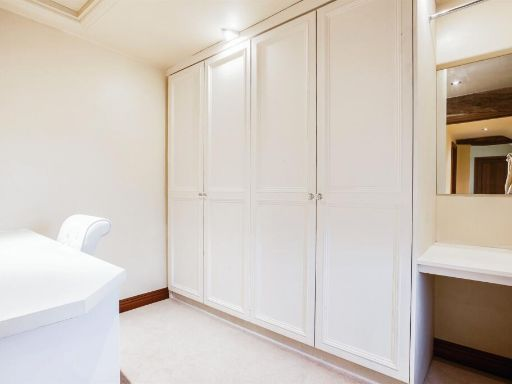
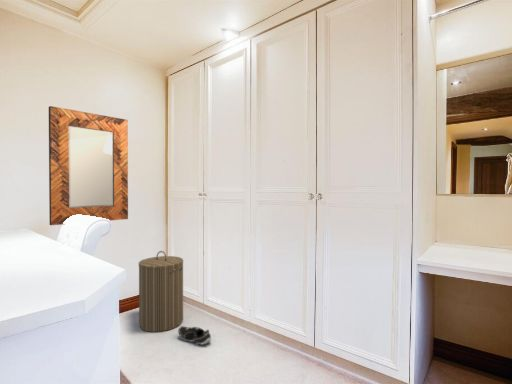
+ shoe [177,325,212,346]
+ home mirror [48,105,129,226]
+ laundry hamper [138,250,184,333]
